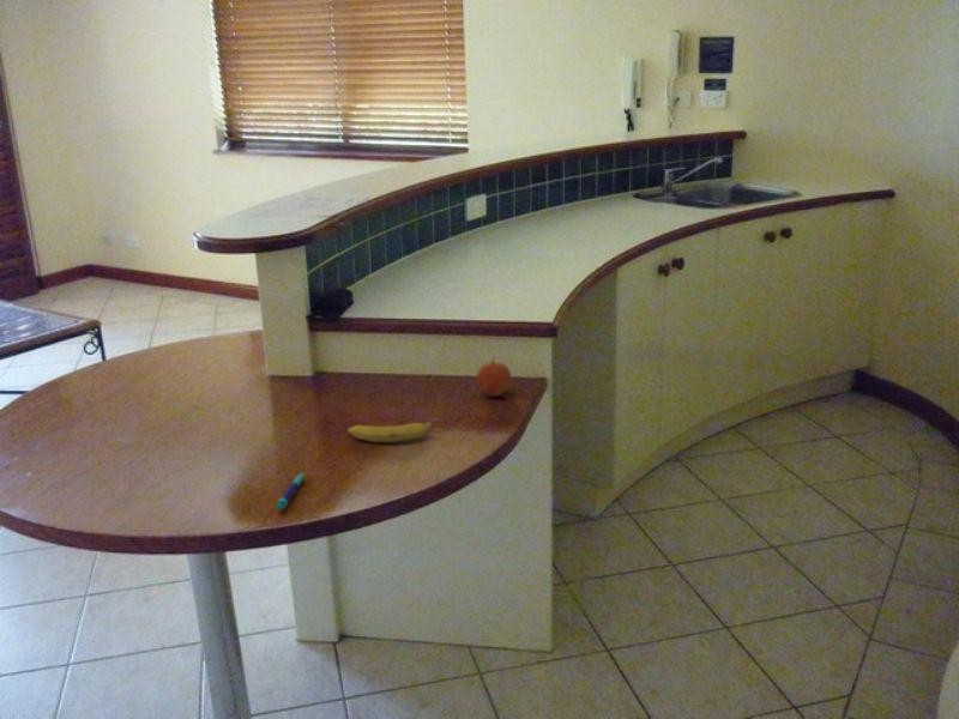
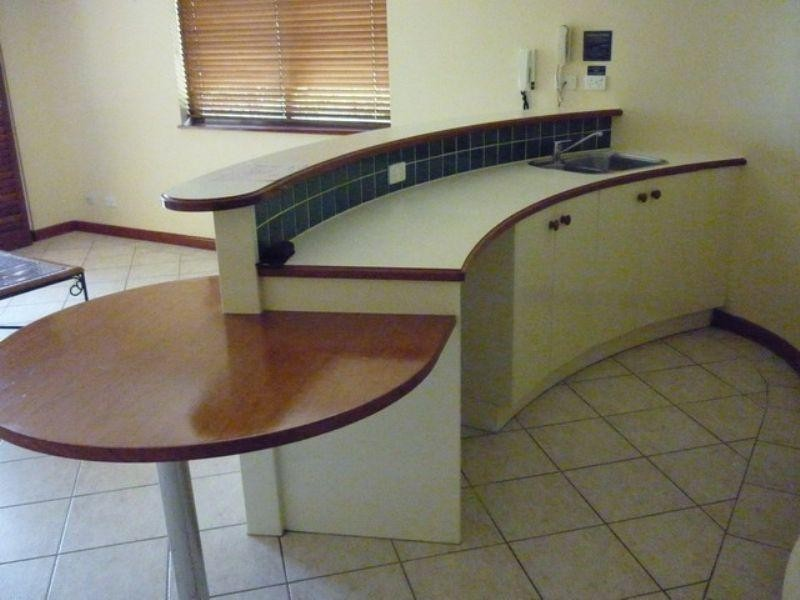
- banana [346,417,440,443]
- pen [275,471,306,512]
- fruit [476,356,512,398]
